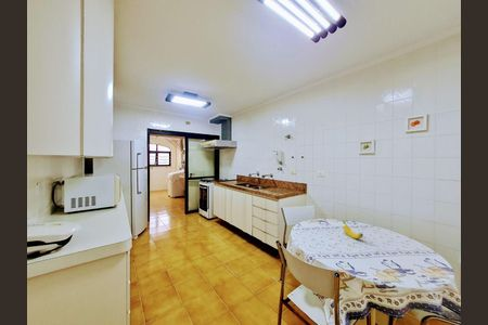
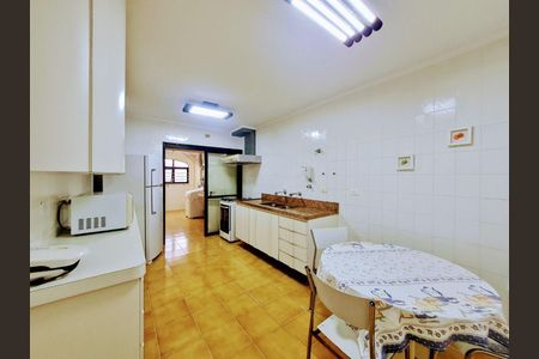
- banana [342,220,364,239]
